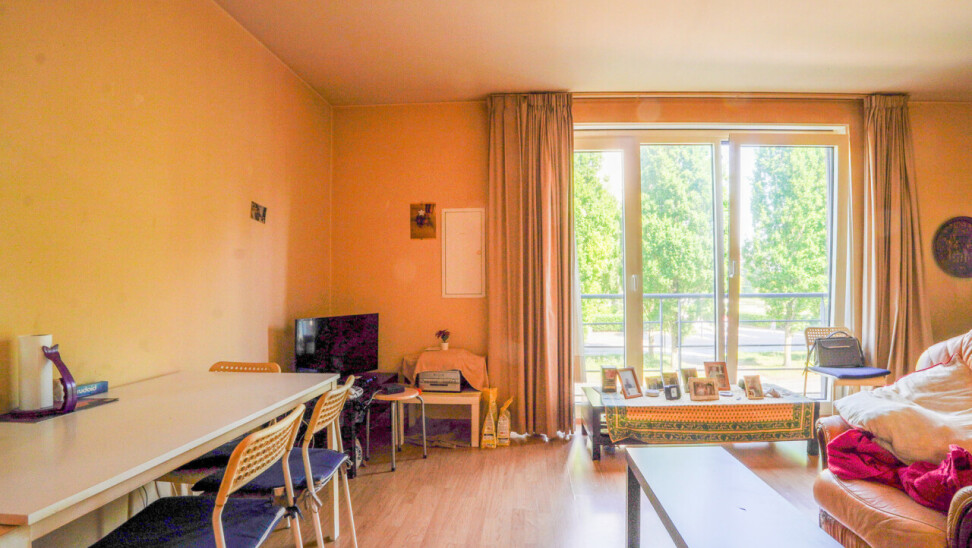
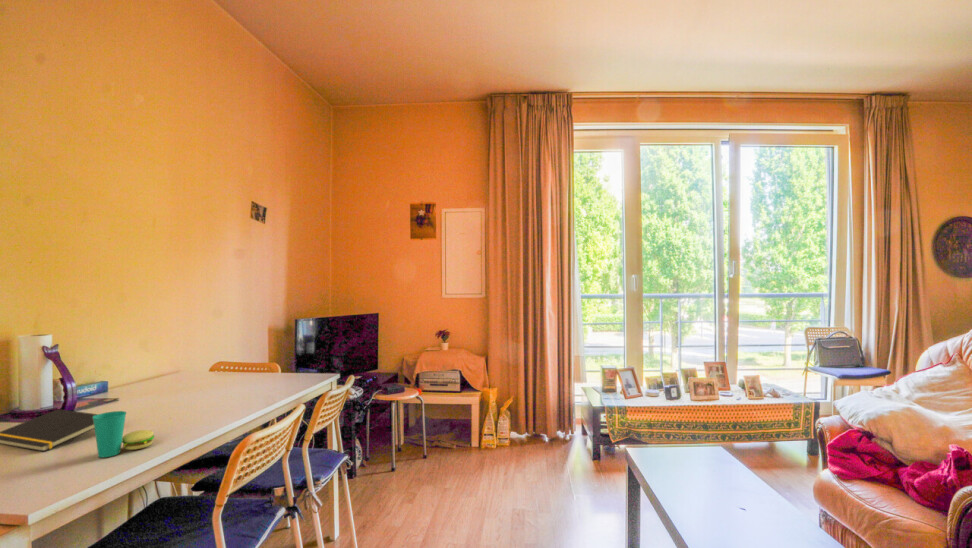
+ notepad [0,408,99,453]
+ cup [93,410,155,459]
